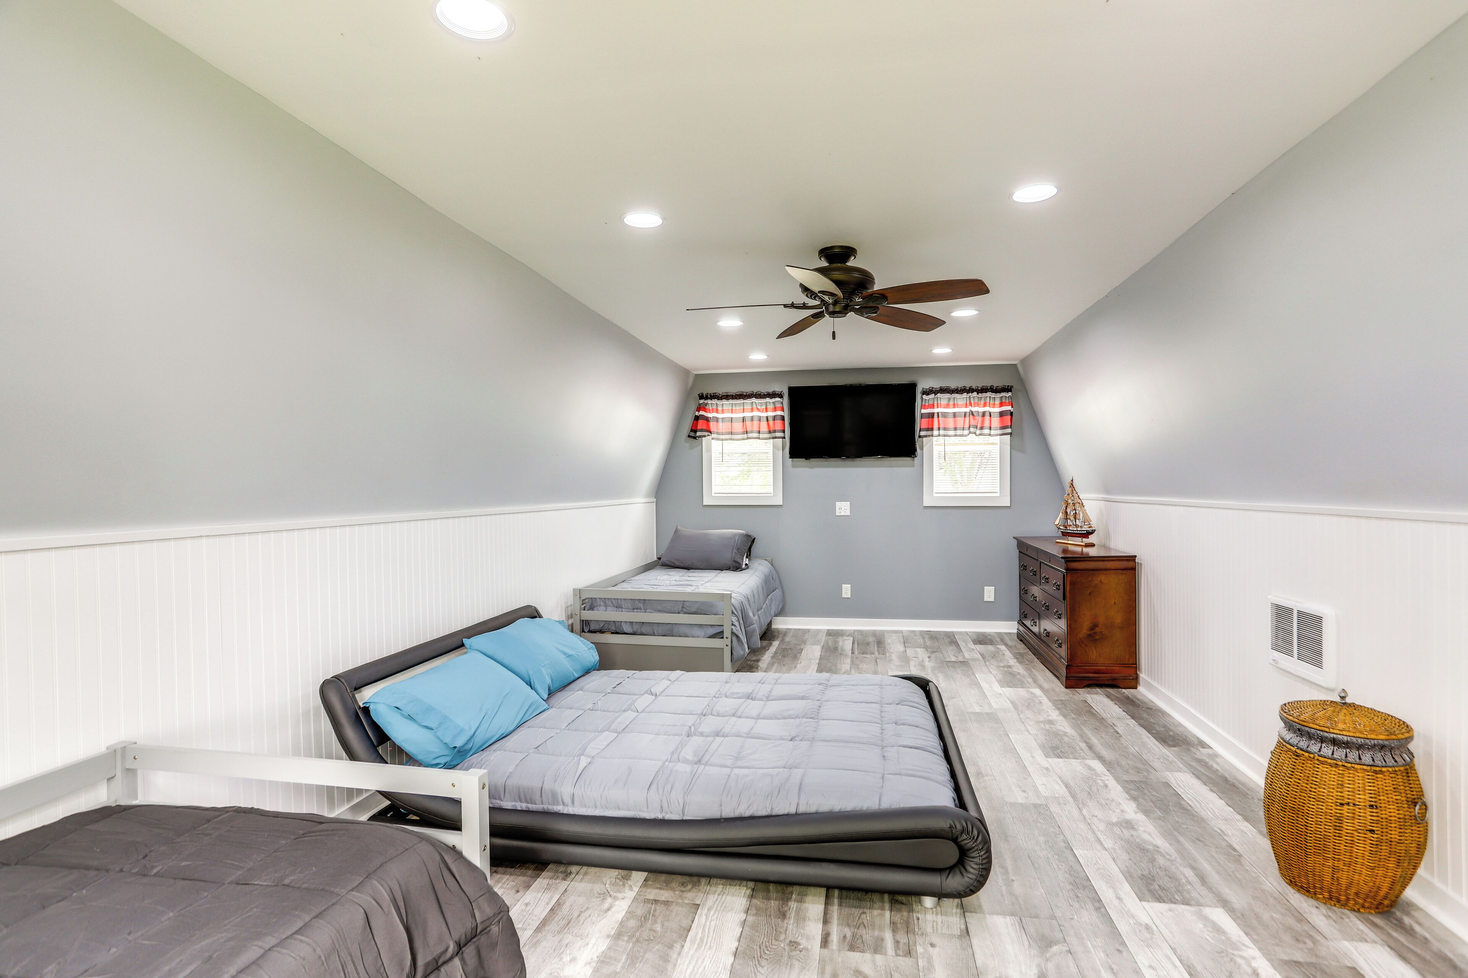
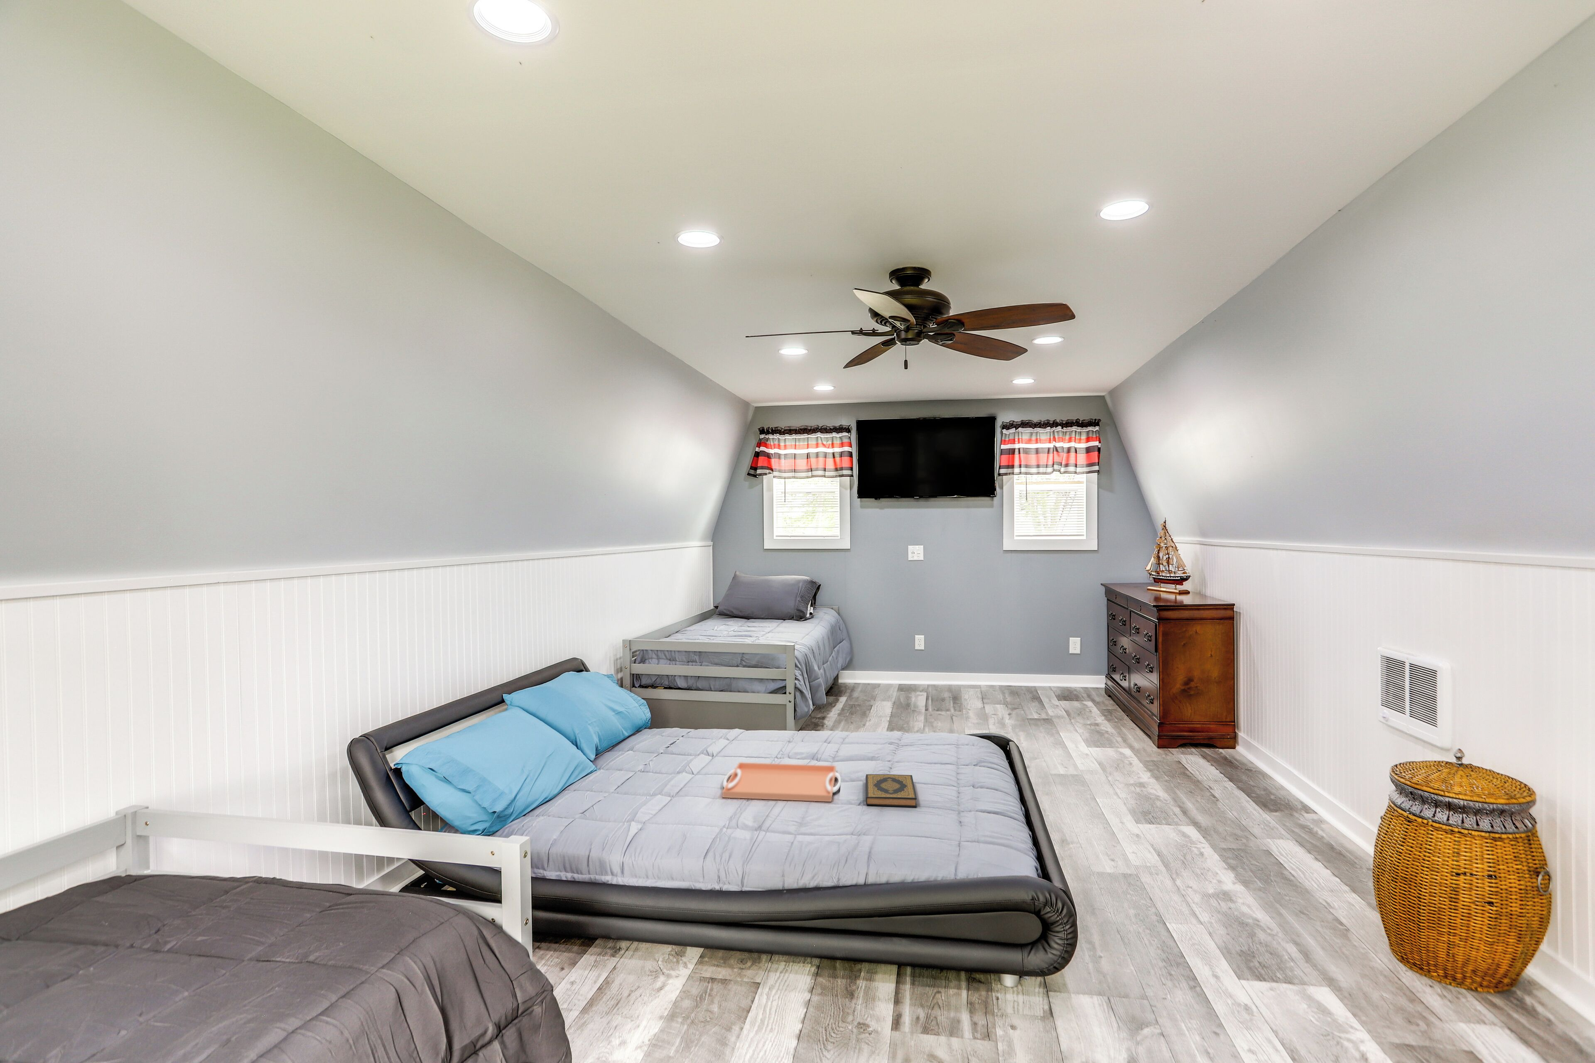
+ serving tray [722,762,841,802]
+ hardback book [865,774,917,808]
